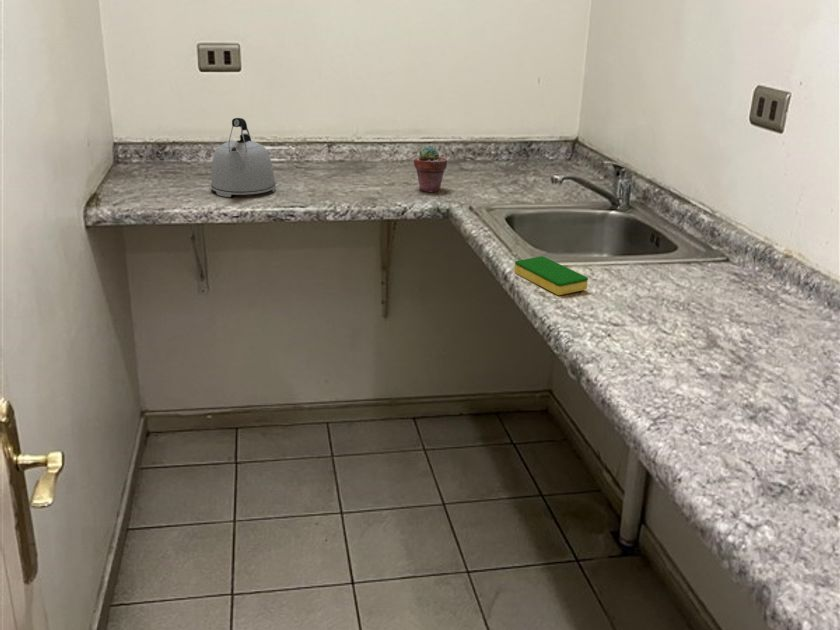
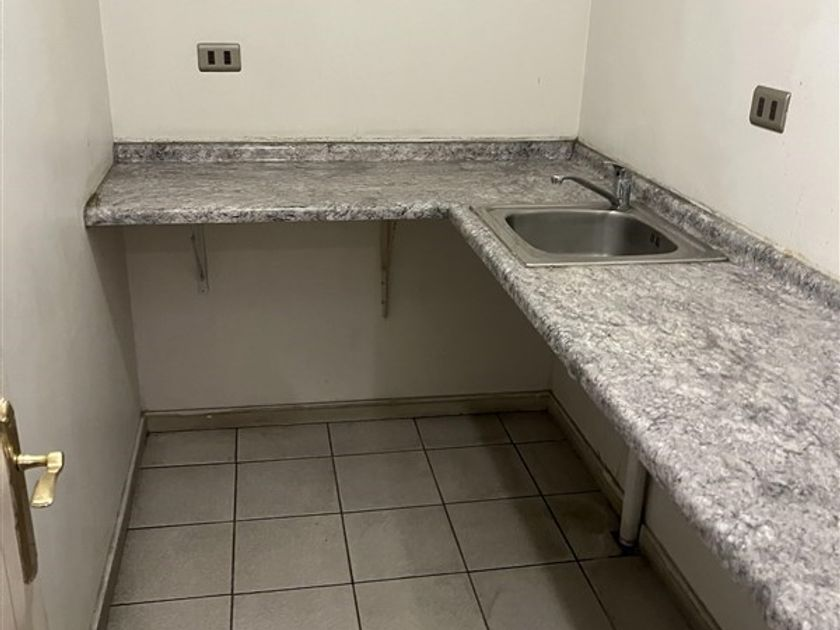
- dish sponge [513,255,589,296]
- kettle [210,117,277,198]
- potted succulent [413,145,448,193]
